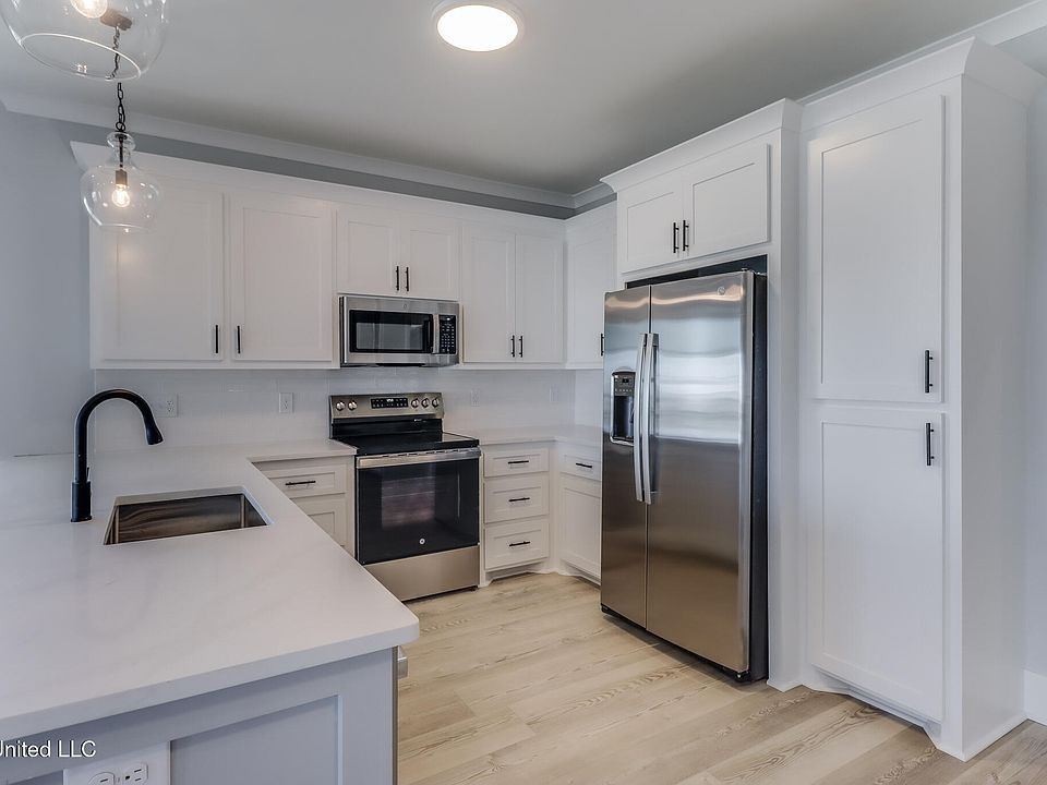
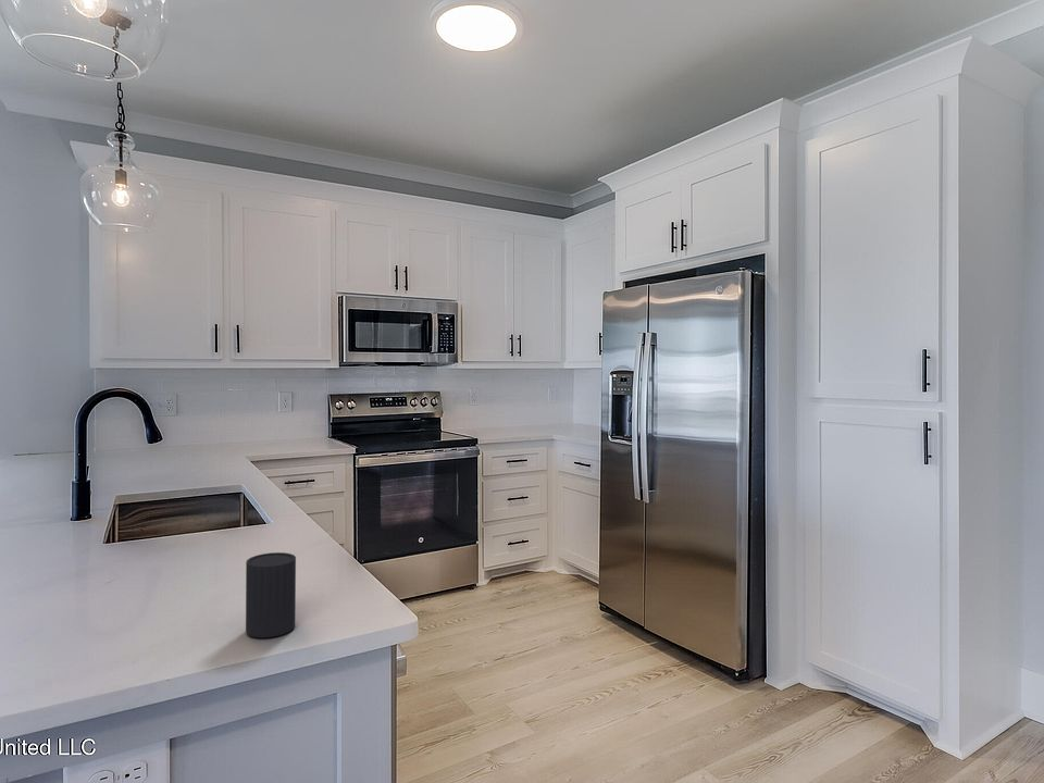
+ cup [245,551,297,638]
